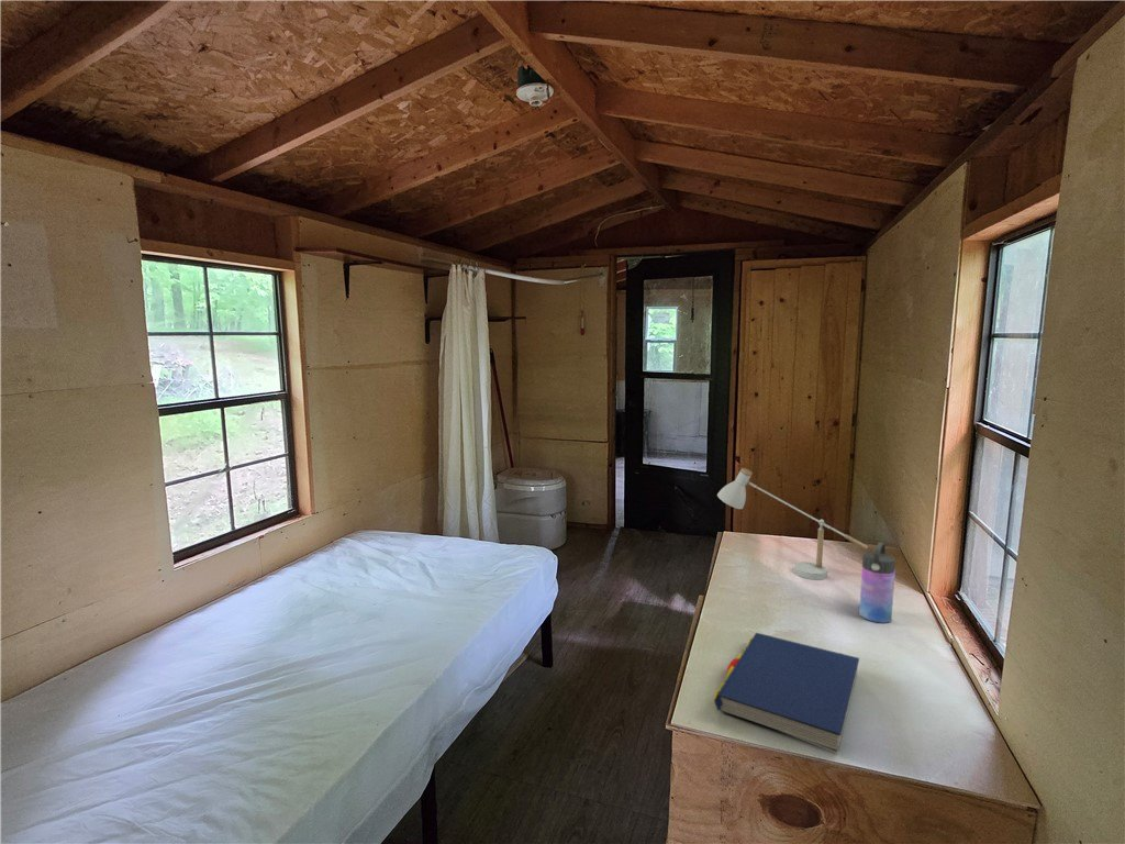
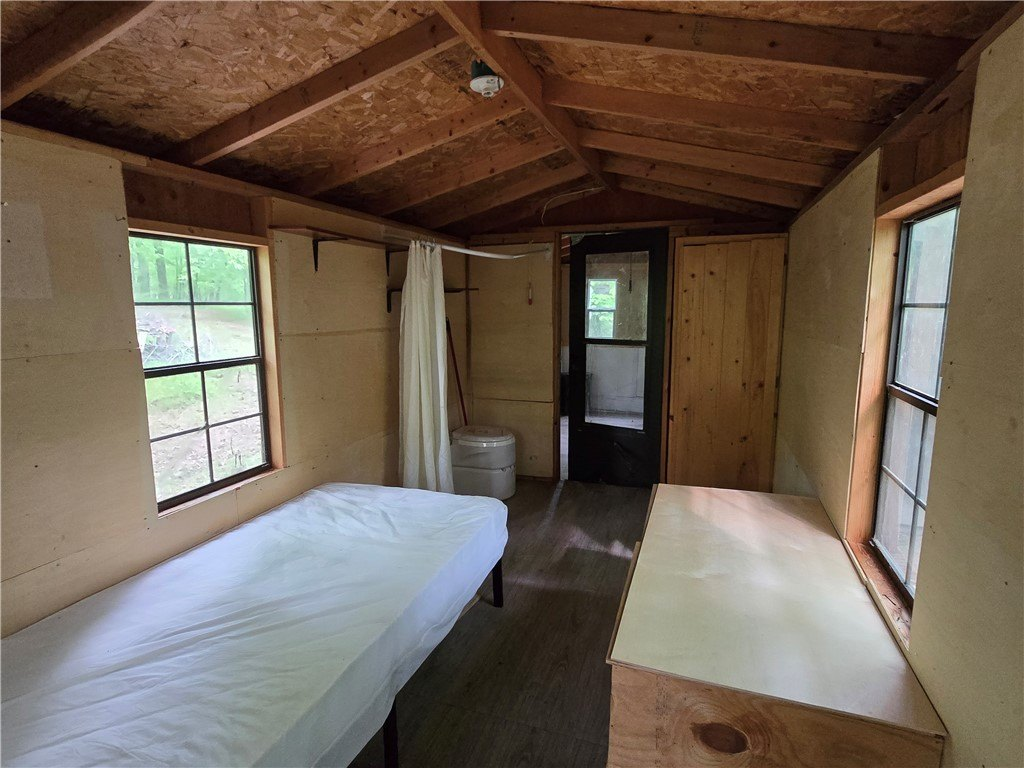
- book [713,632,860,754]
- water bottle [858,542,896,624]
- desk lamp [716,467,869,581]
